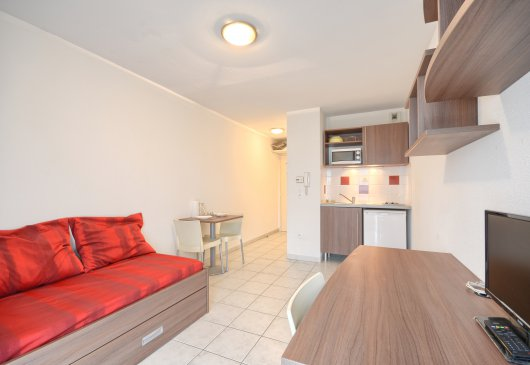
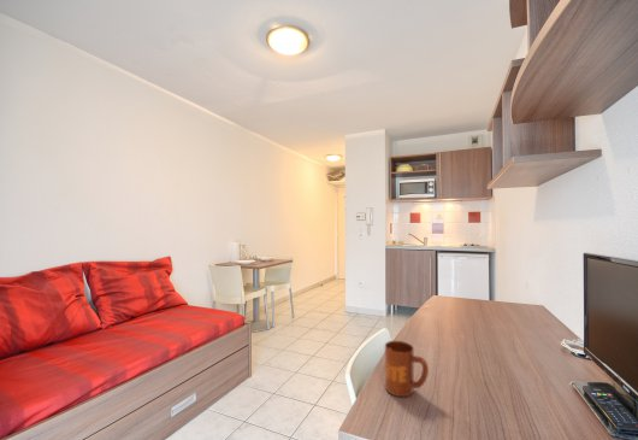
+ mug [384,340,430,398]
